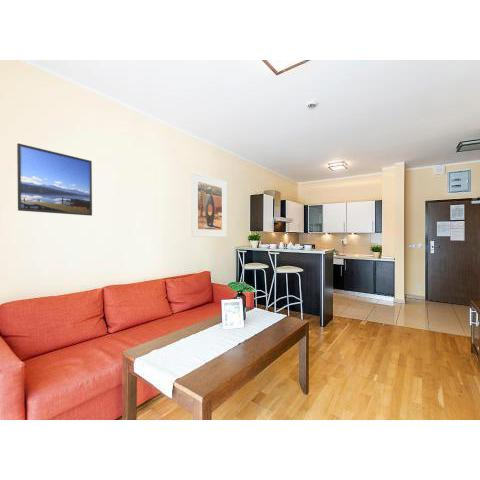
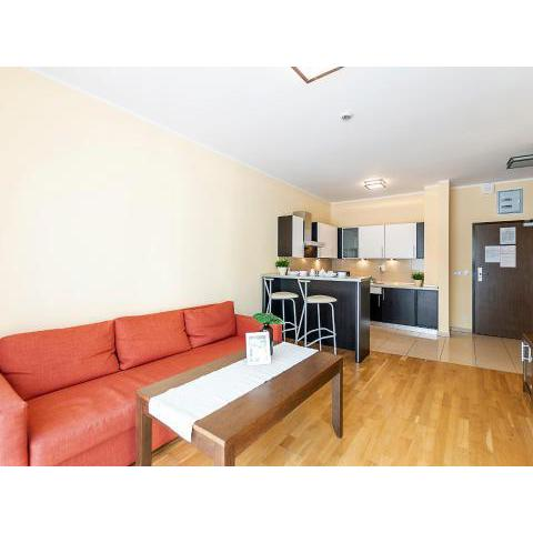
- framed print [16,142,93,217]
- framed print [190,171,228,238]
